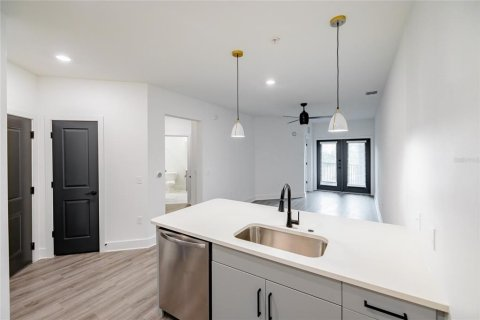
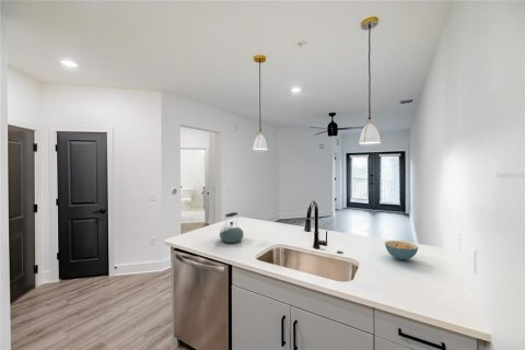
+ cereal bowl [384,240,419,261]
+ kettle [219,211,245,244]
